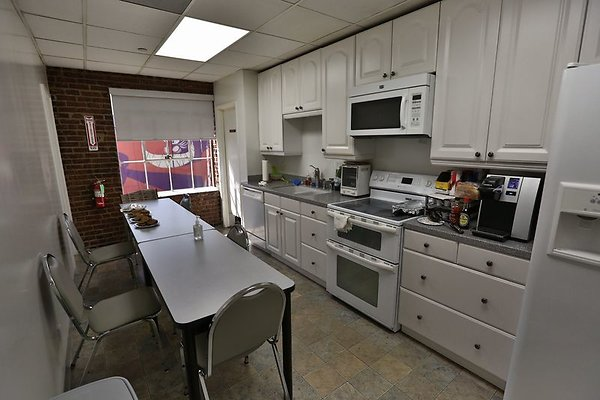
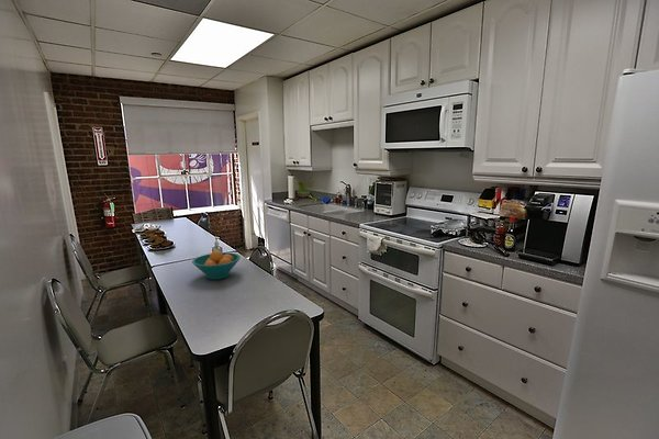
+ fruit bowl [191,249,242,281]
